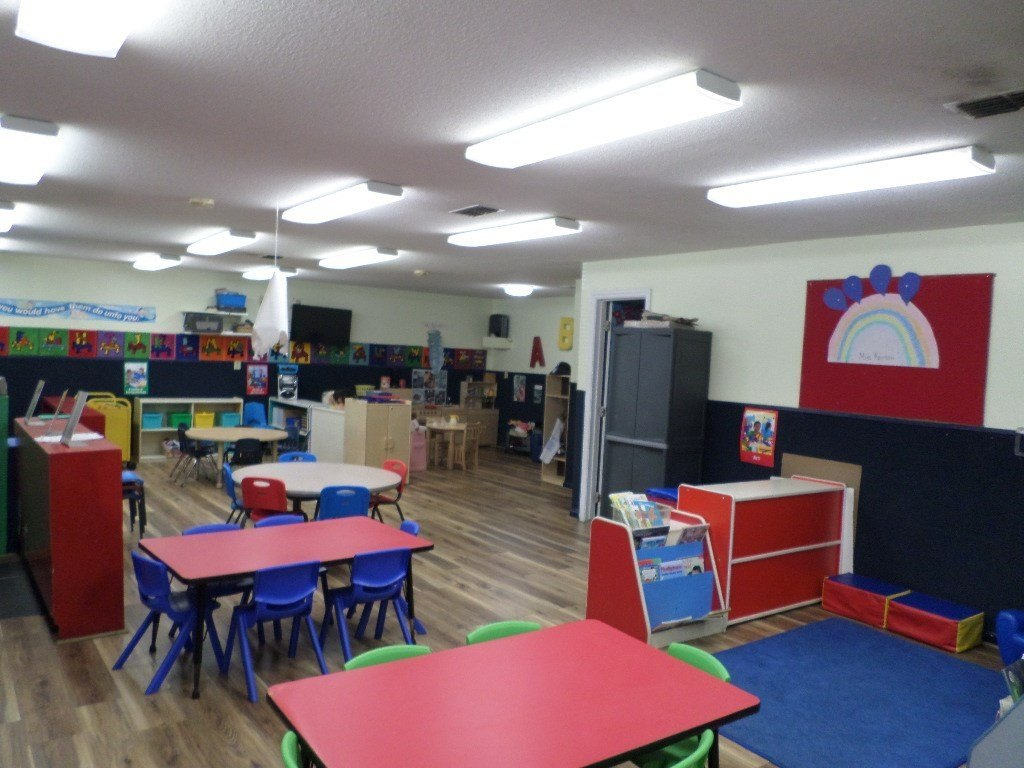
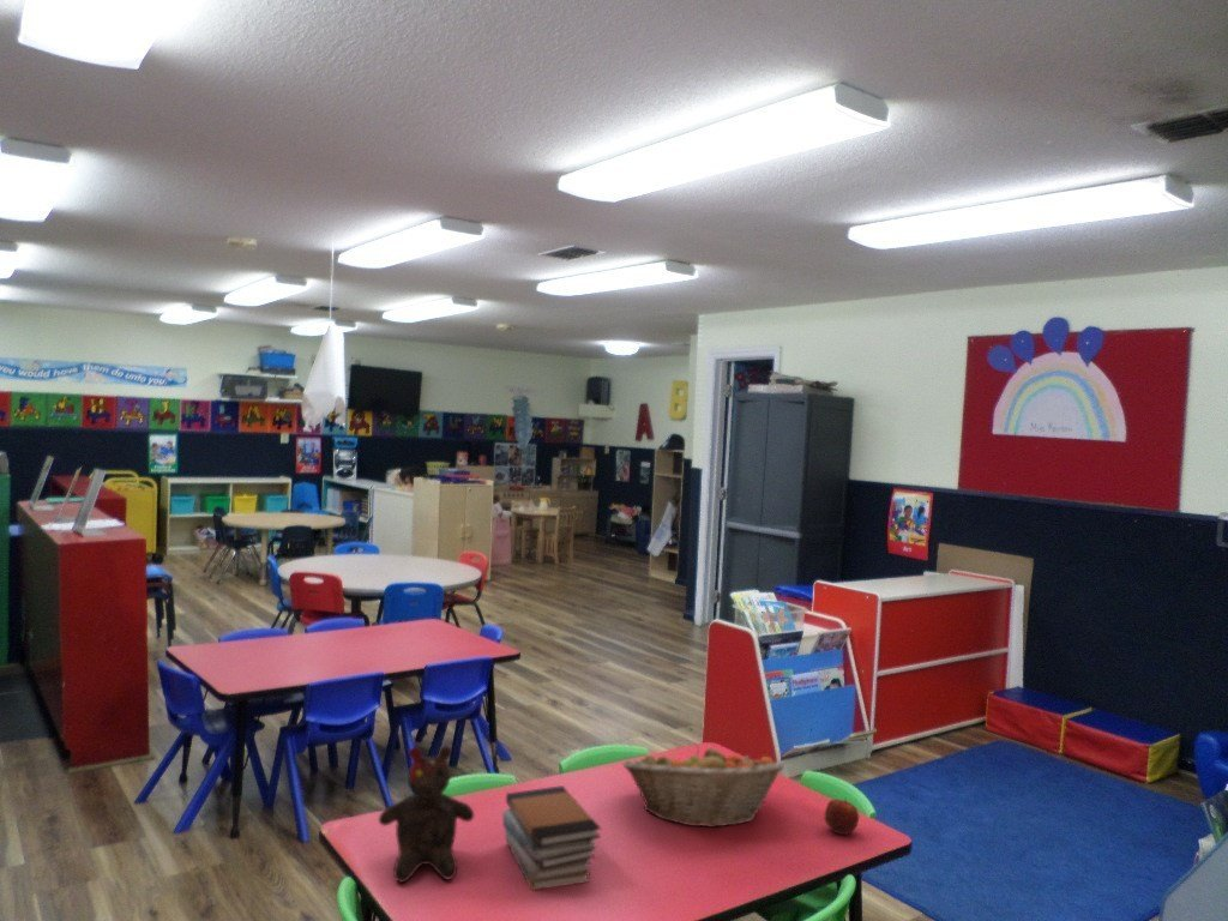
+ fruit basket [622,744,785,829]
+ book stack [501,784,602,892]
+ apple [824,796,860,836]
+ teddy bear [378,745,475,884]
